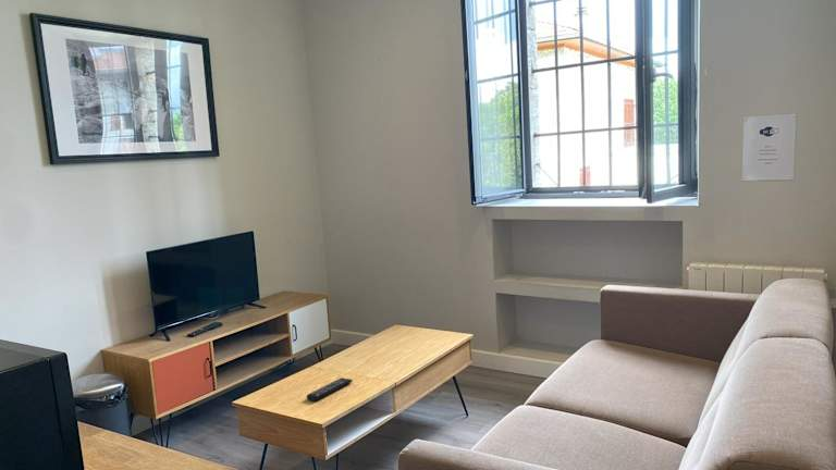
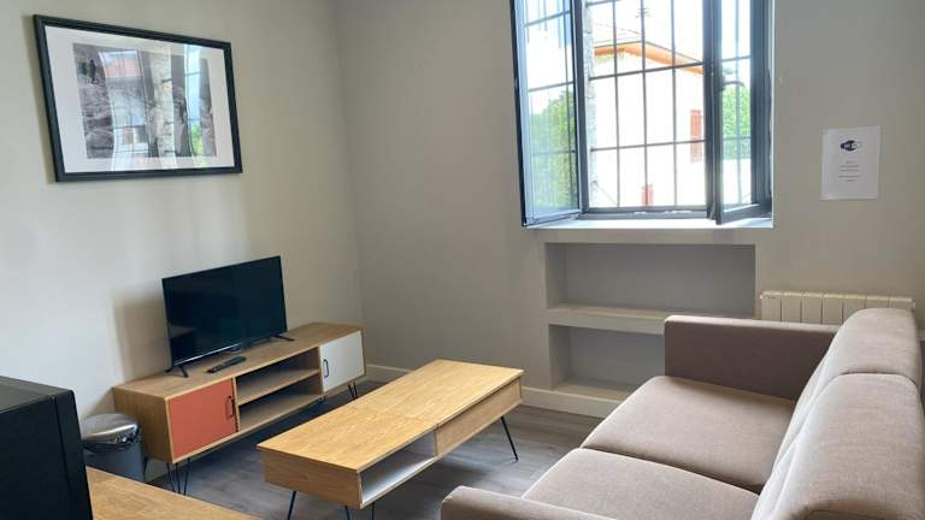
- remote control [306,376,353,403]
